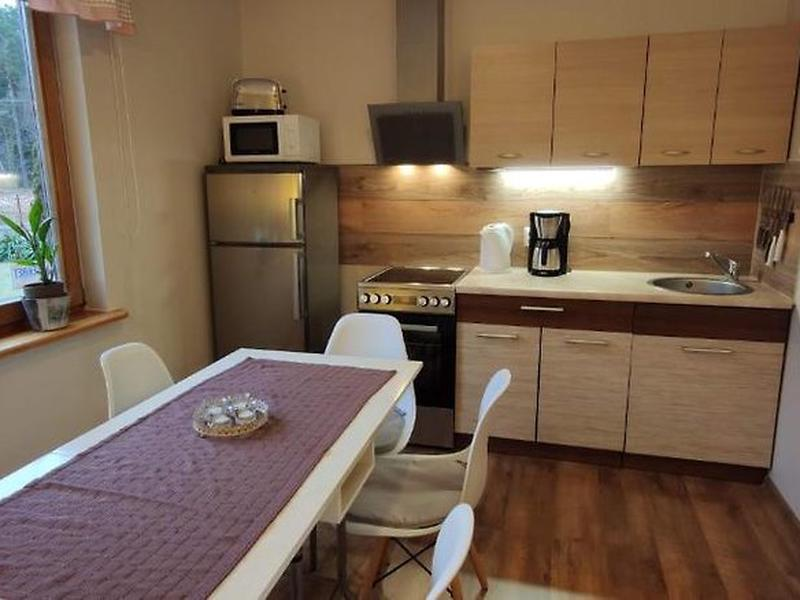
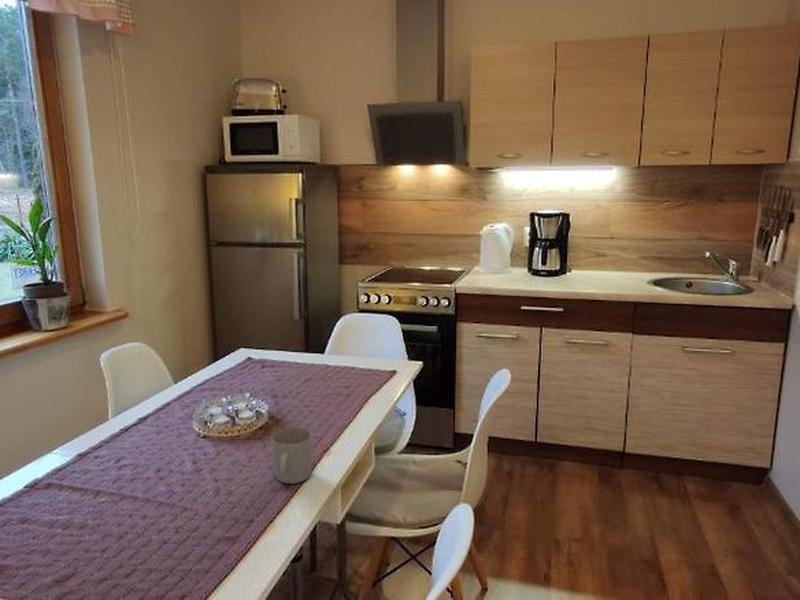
+ mug [270,427,314,485]
